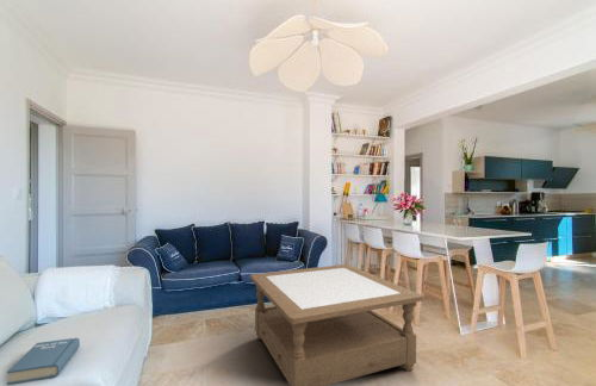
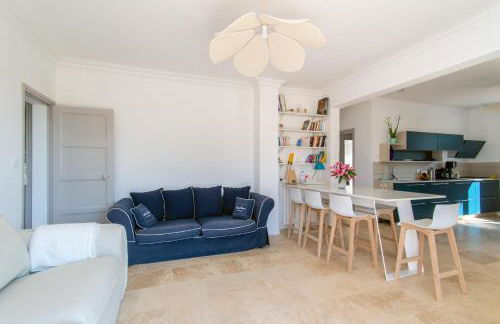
- coffee table [249,263,424,386]
- book [6,337,81,386]
